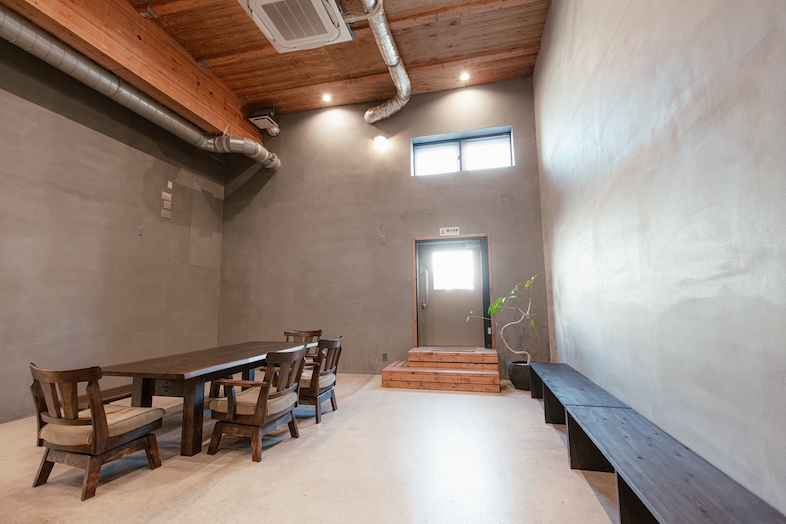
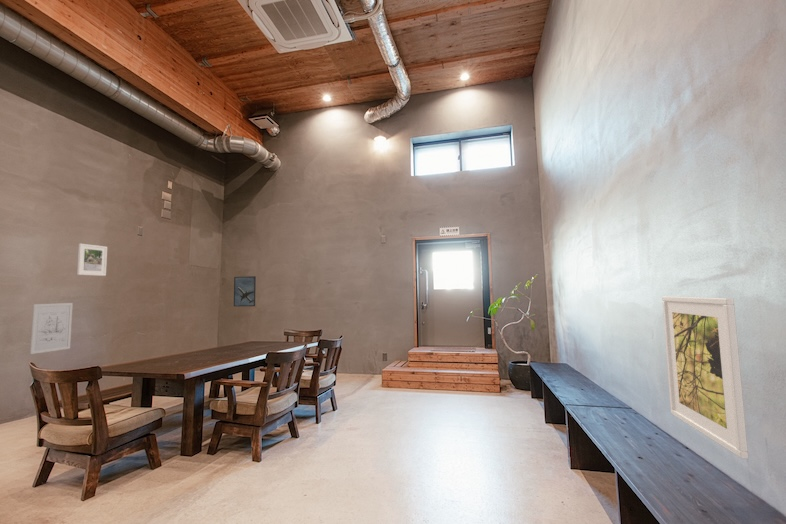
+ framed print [76,243,108,277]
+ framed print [233,275,257,307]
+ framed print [661,295,749,459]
+ wall art [29,302,74,355]
